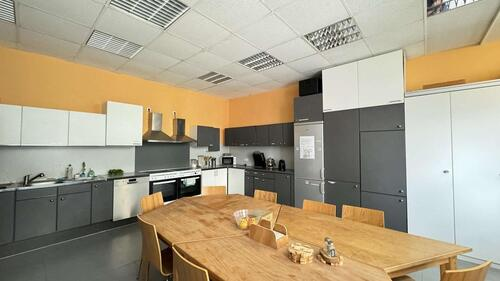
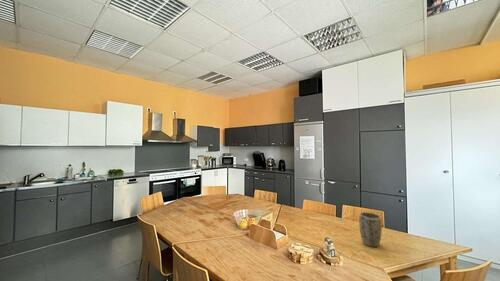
+ plant pot [358,211,383,248]
